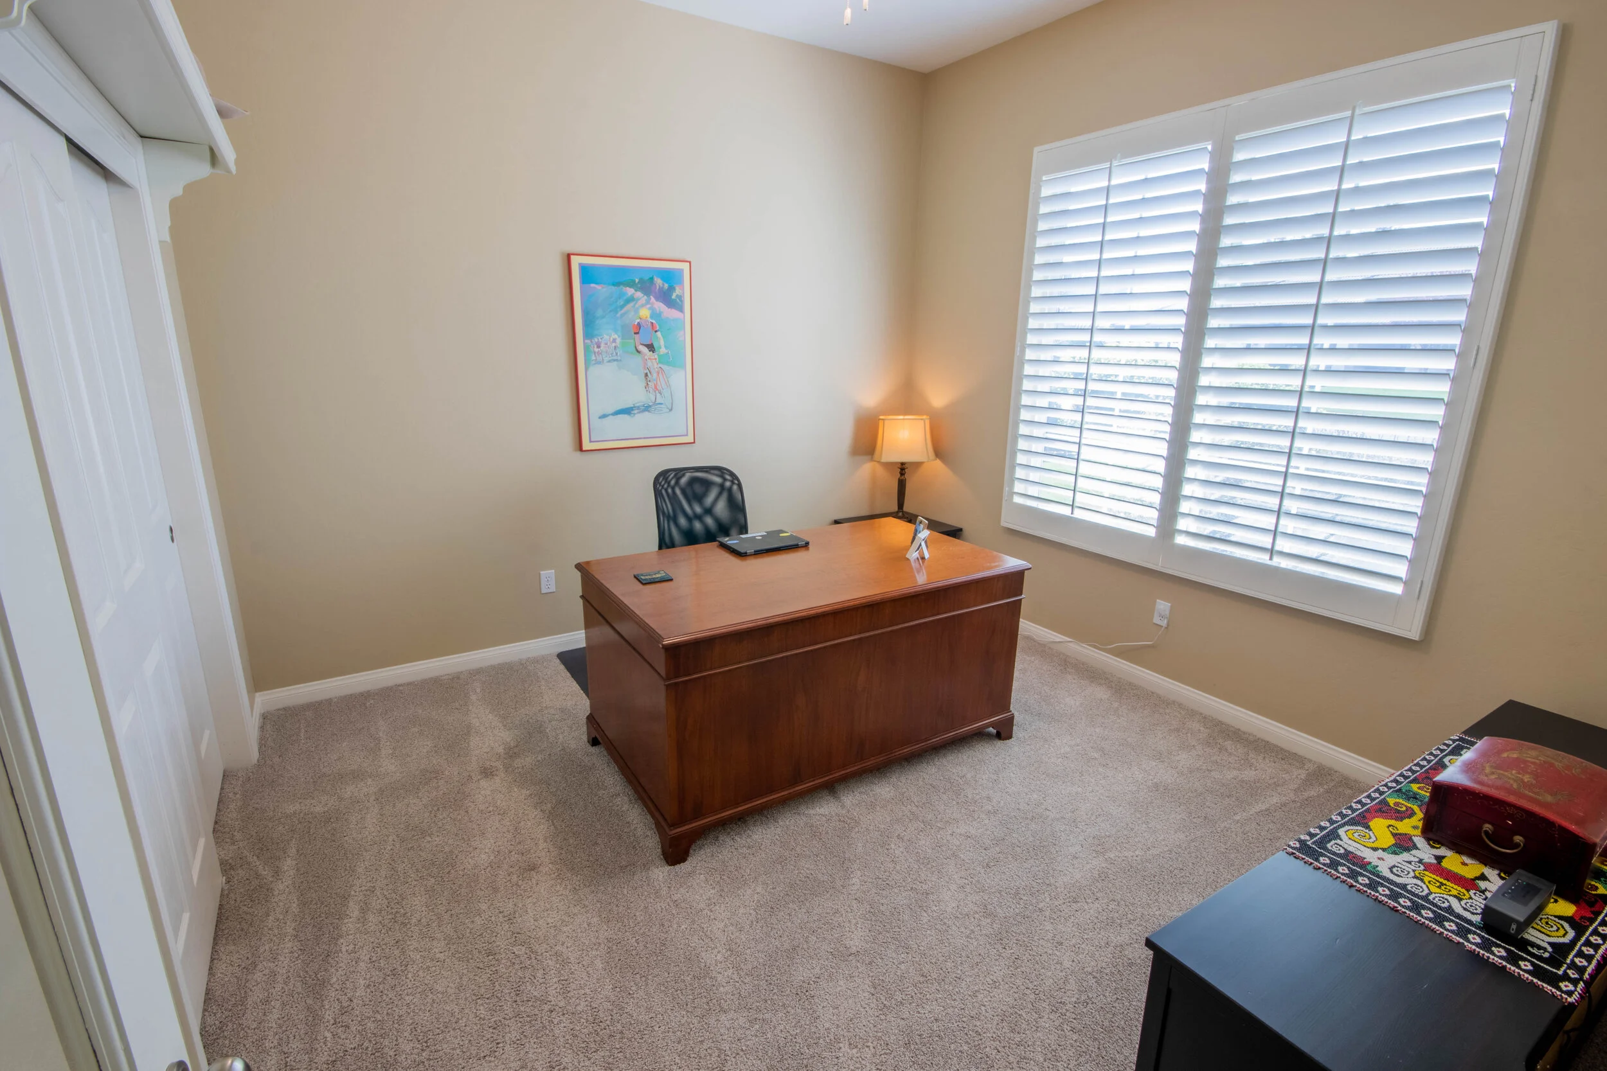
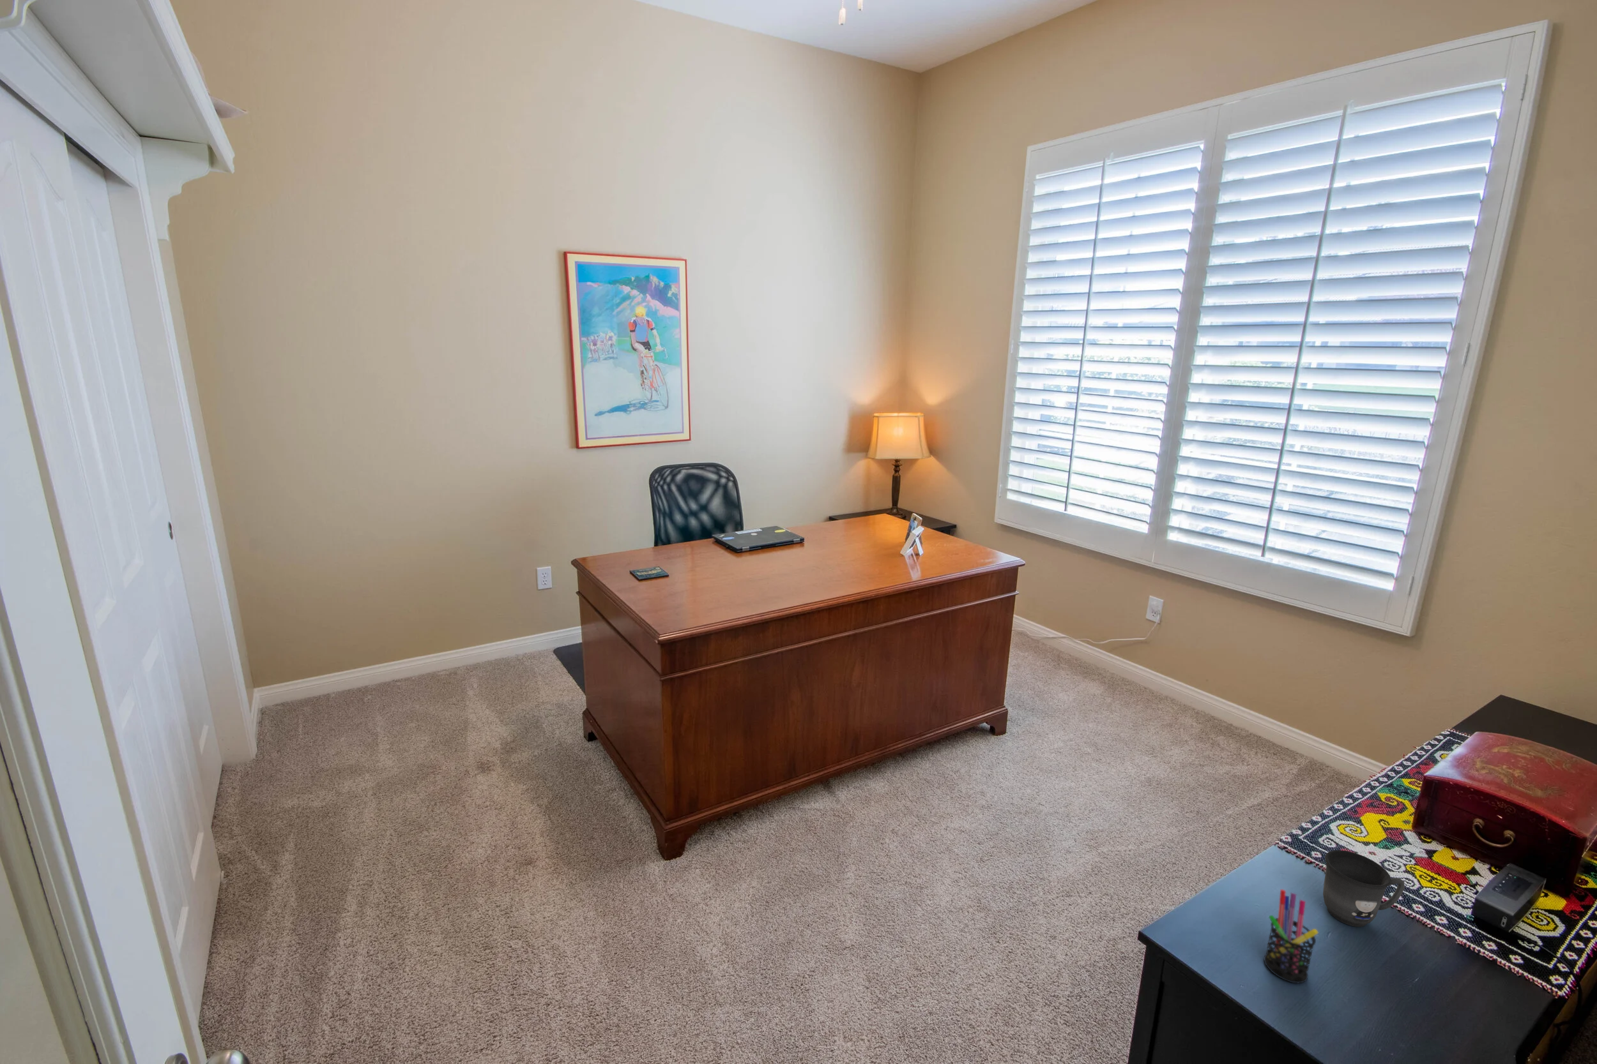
+ mug [1323,849,1406,927]
+ pen holder [1263,888,1319,983]
